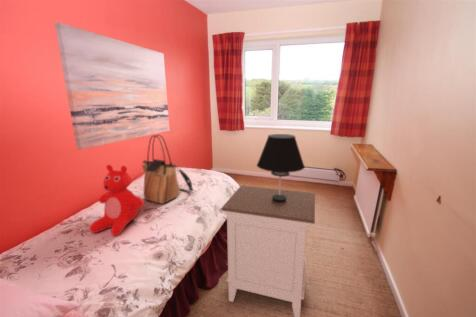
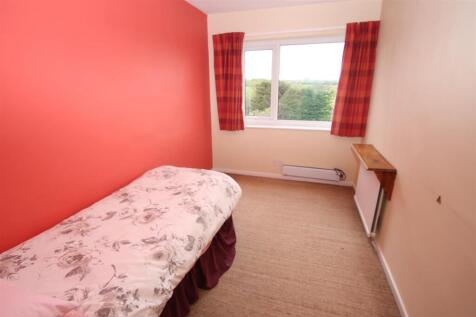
- nightstand [220,184,316,317]
- tote bag [141,134,195,205]
- wall art [54,21,170,150]
- table lamp [256,133,306,203]
- teddy bear [88,164,145,237]
